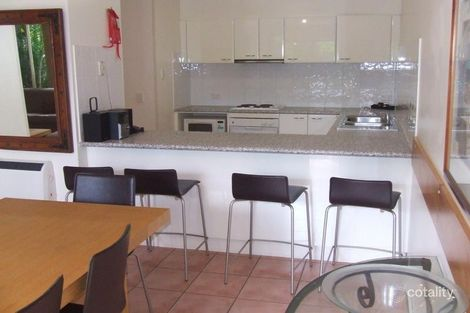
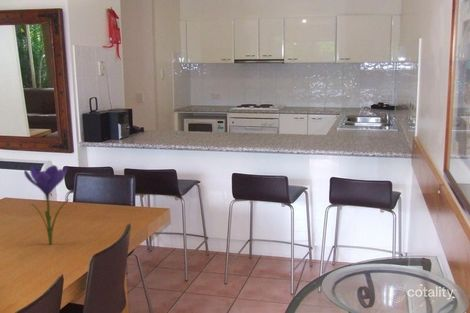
+ flower [23,164,71,245]
